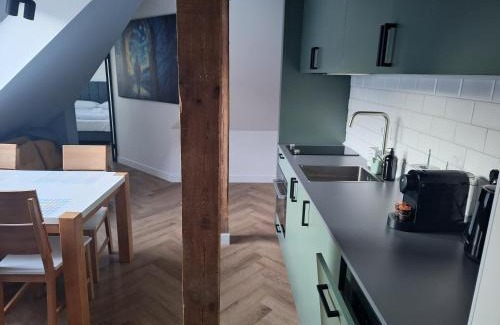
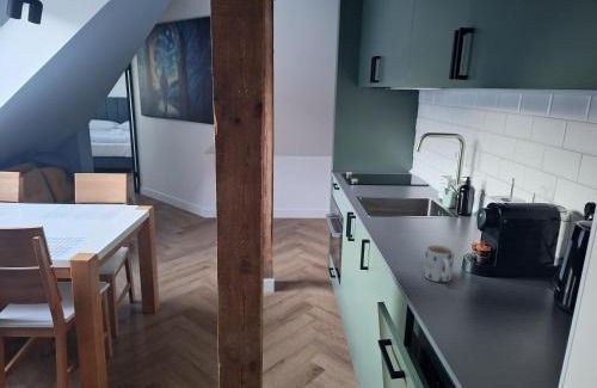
+ mug [421,244,456,283]
